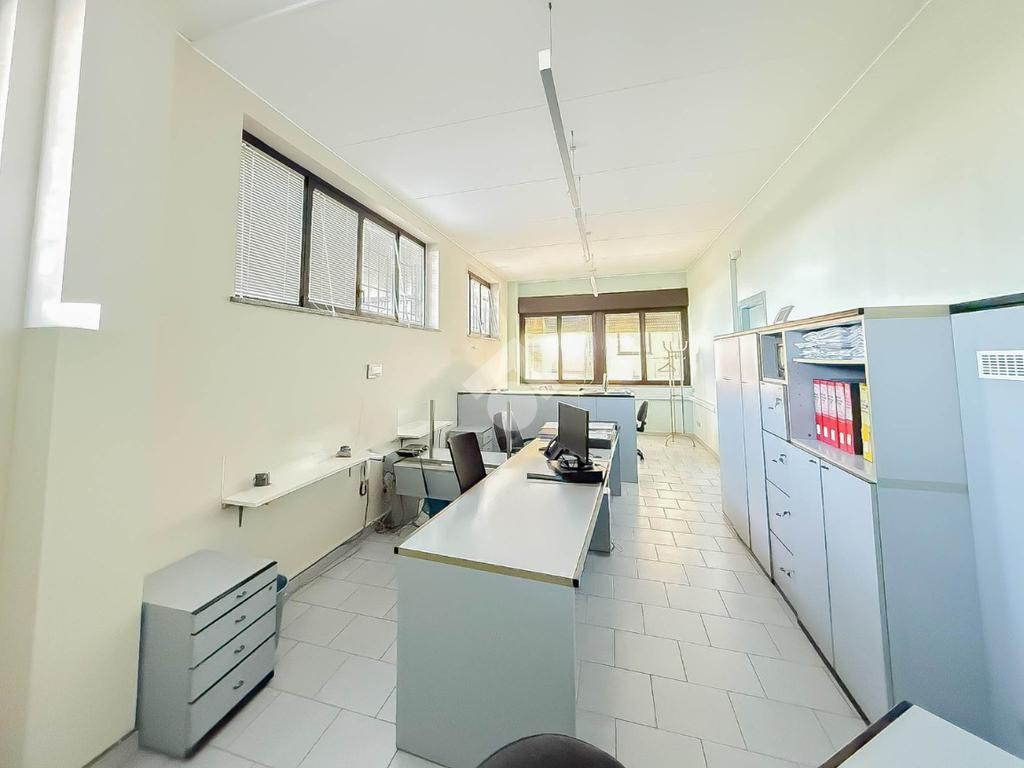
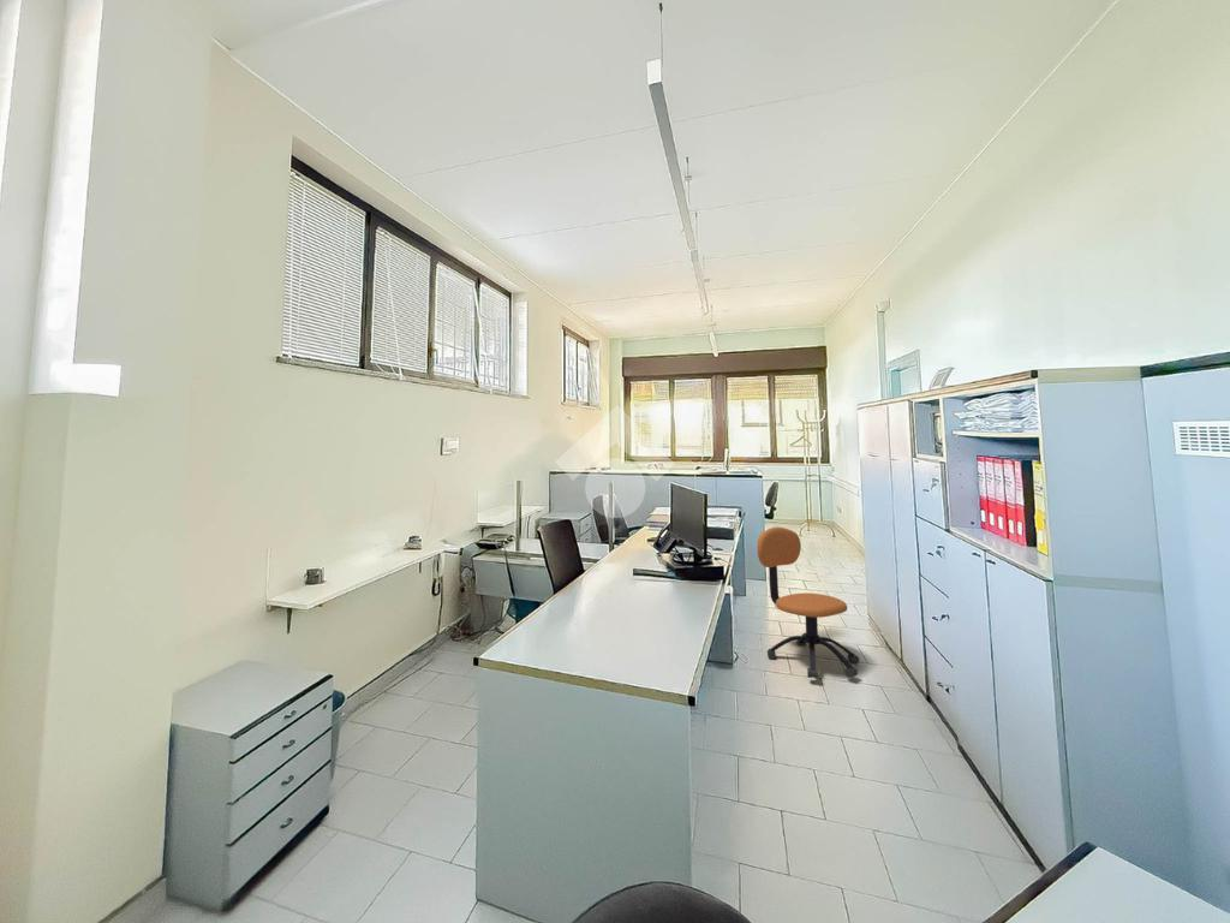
+ office chair [756,526,860,680]
